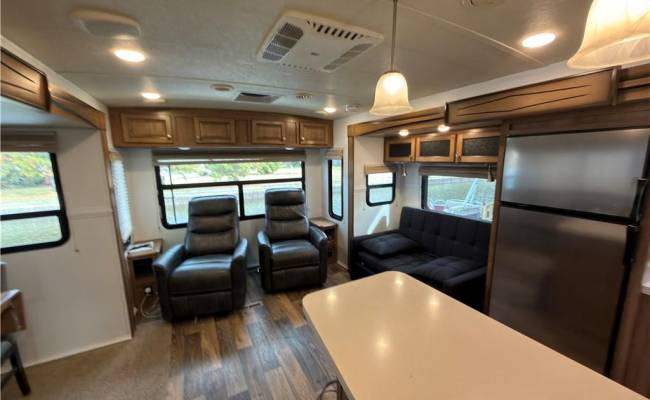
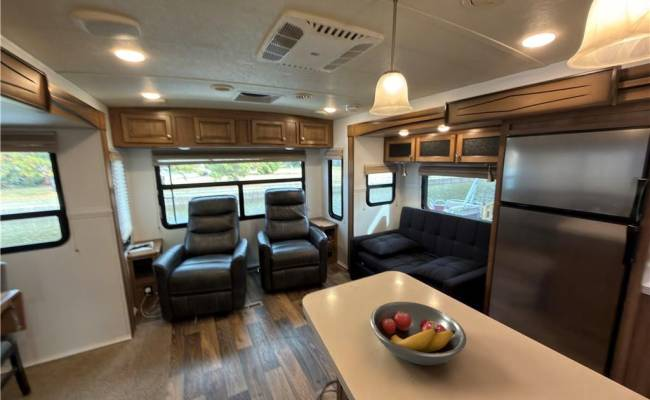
+ fruit bowl [369,301,468,366]
